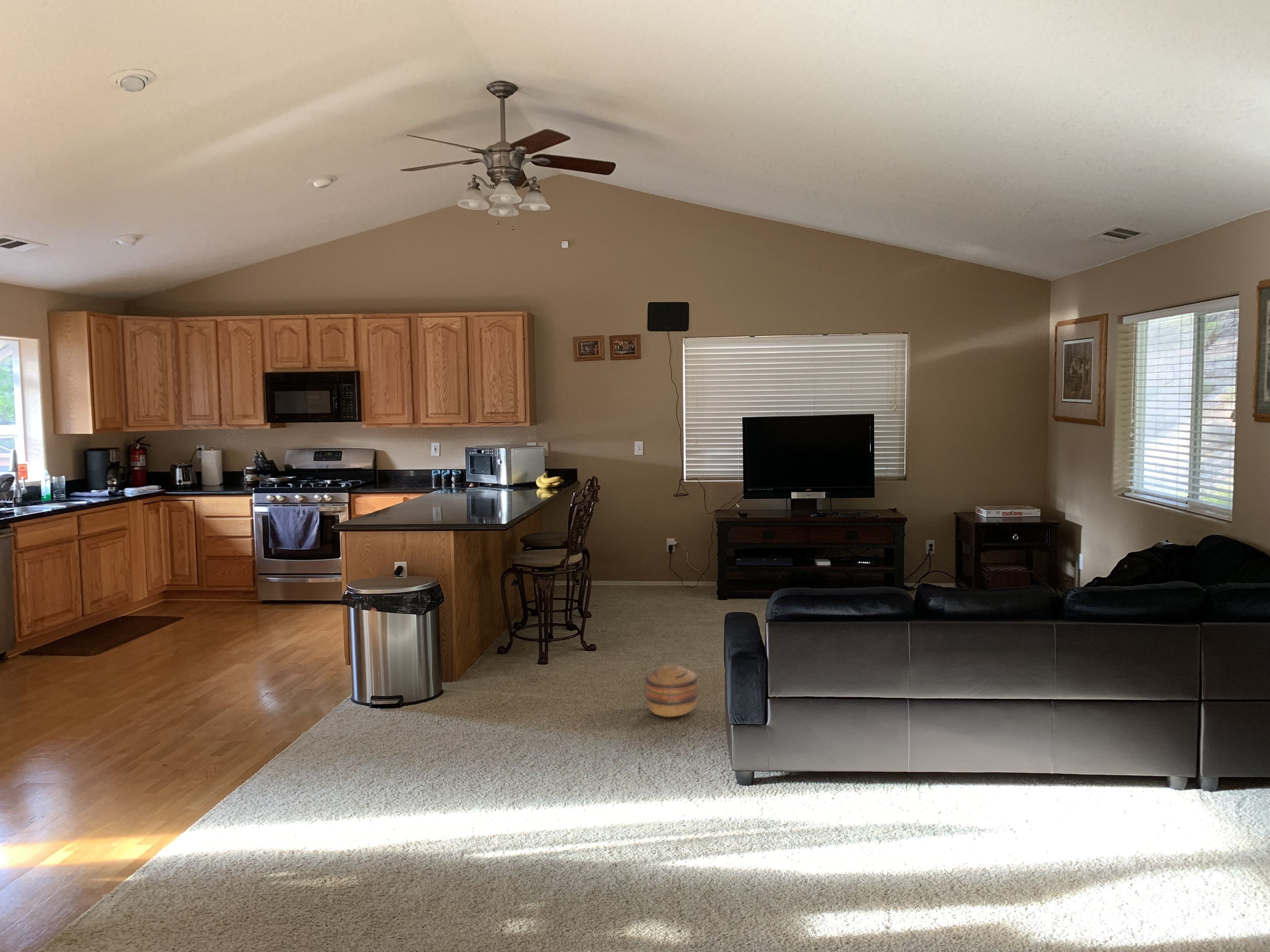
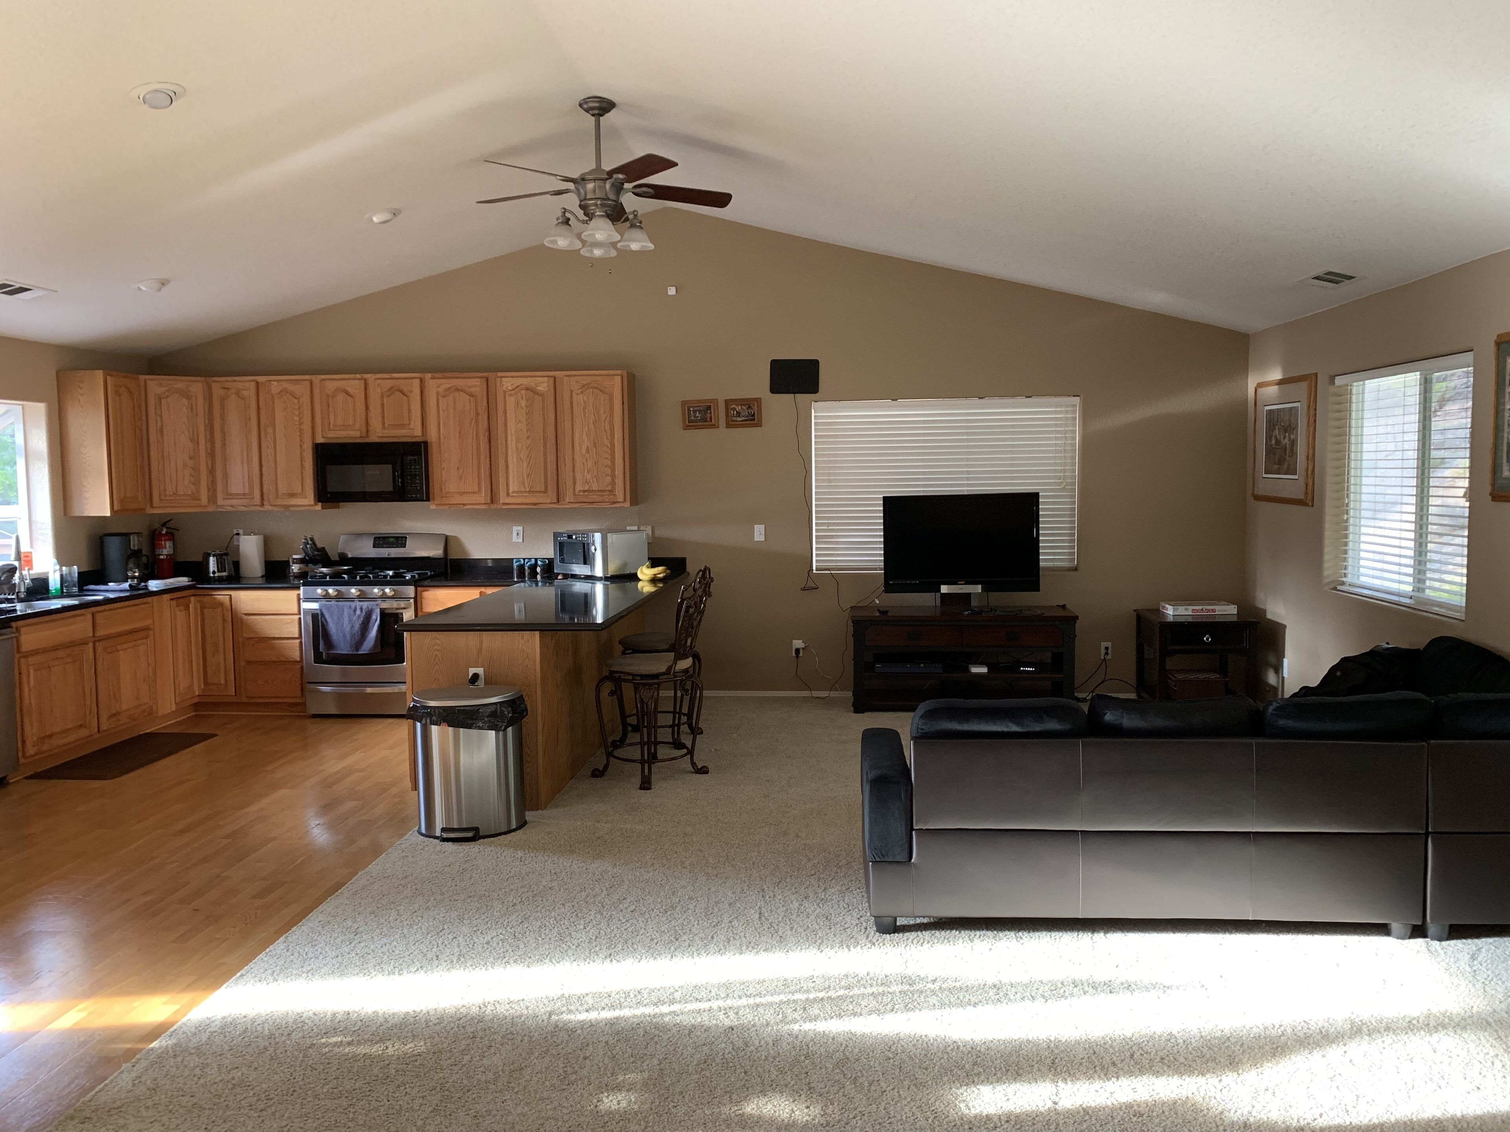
- basket [645,664,698,717]
